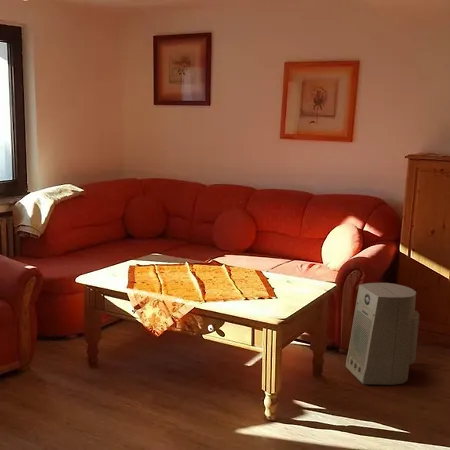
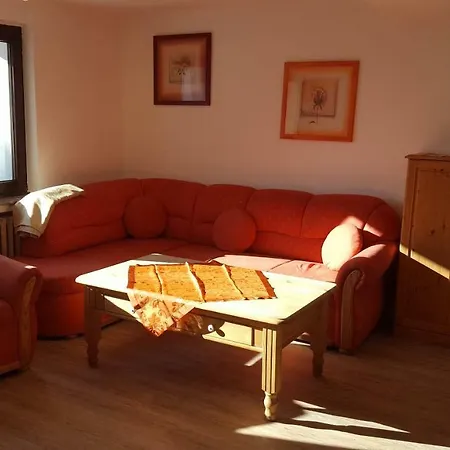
- fan [345,282,420,386]
